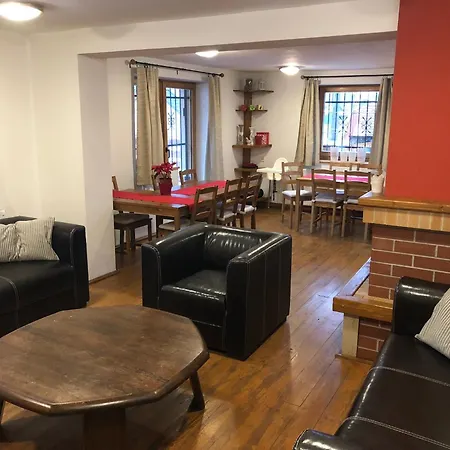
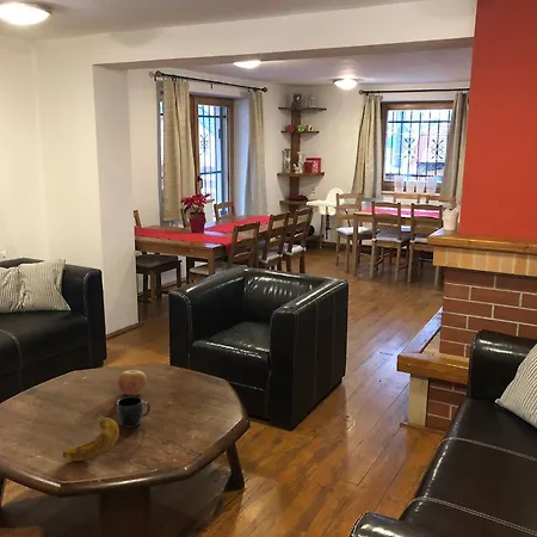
+ apple [117,369,148,396]
+ mug [116,395,152,428]
+ banana [62,413,121,462]
